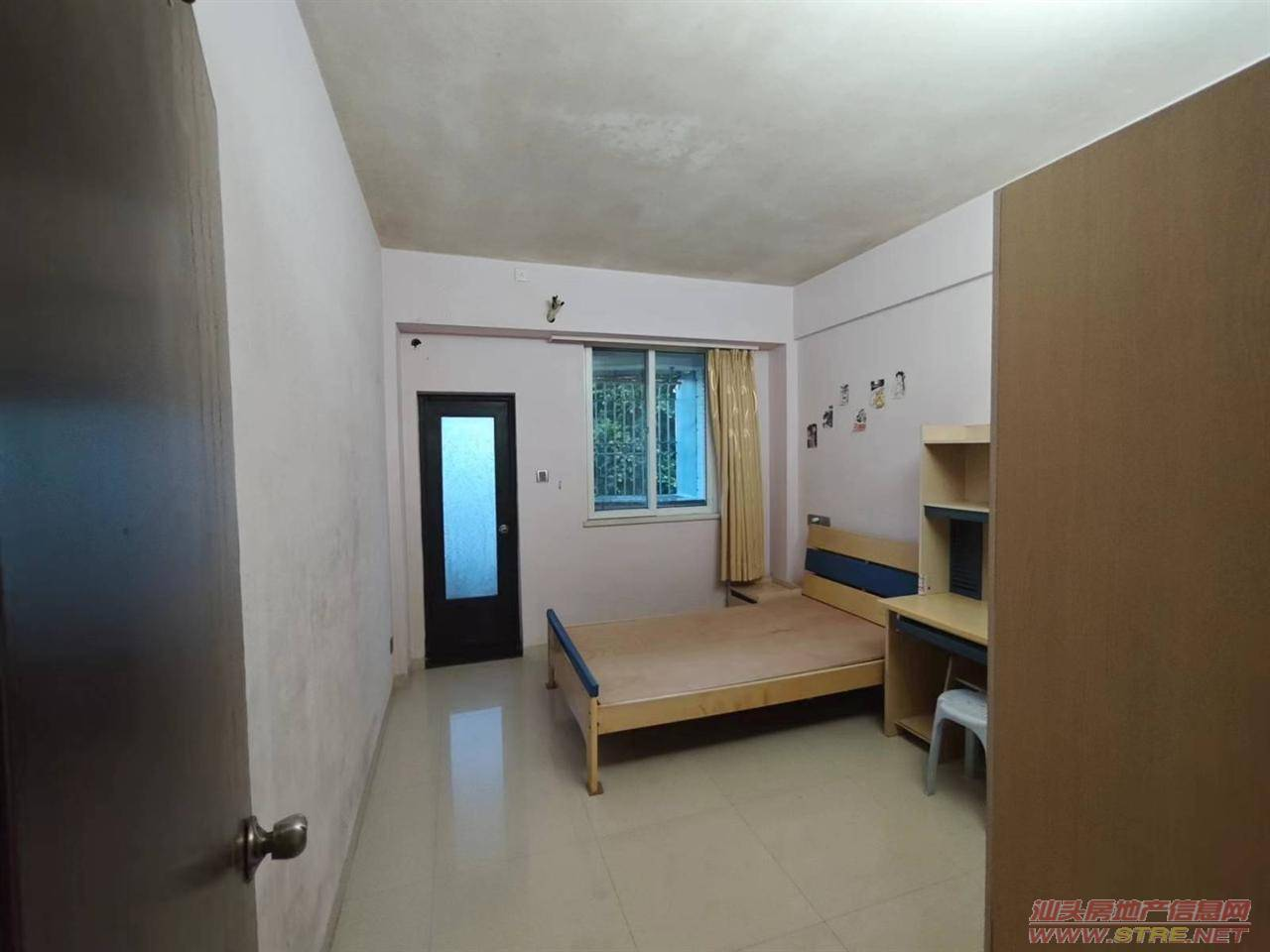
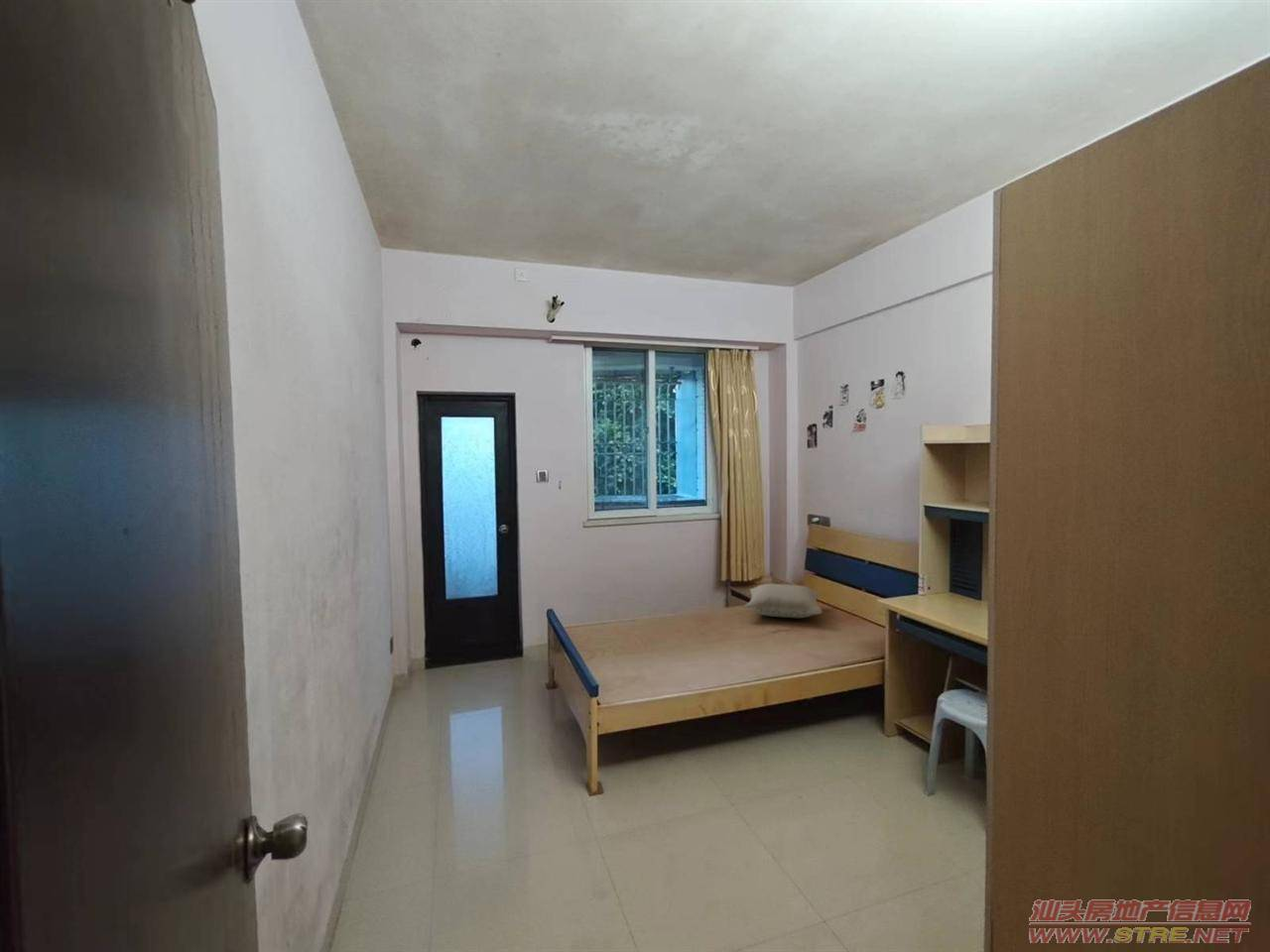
+ pillow [742,583,824,619]
